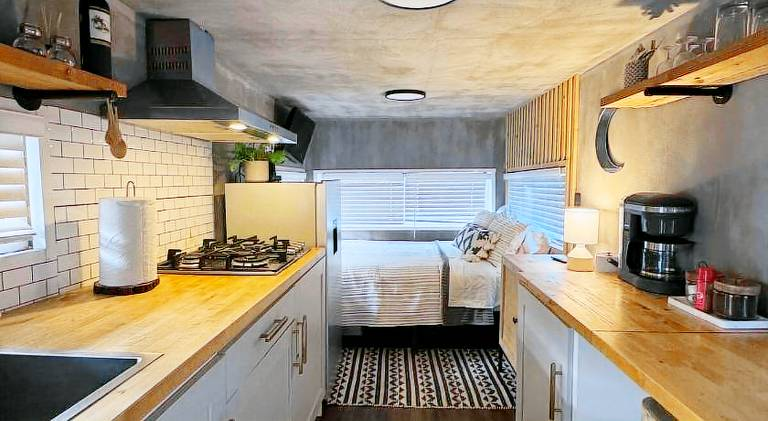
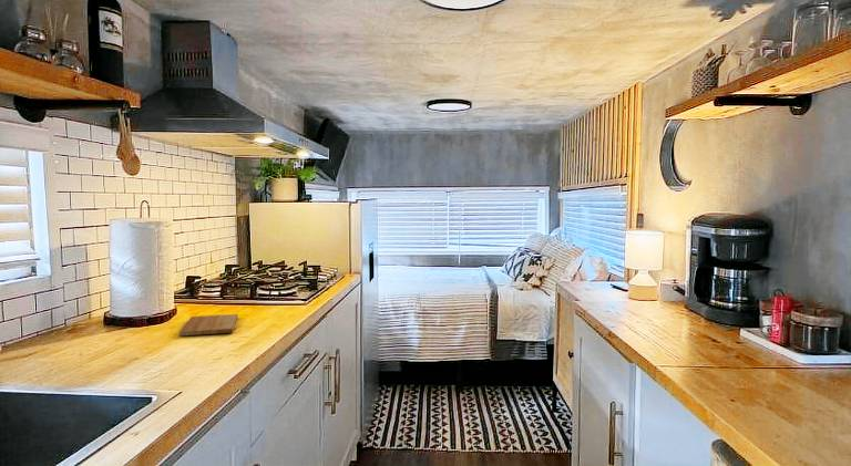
+ cutting board [178,313,239,336]
